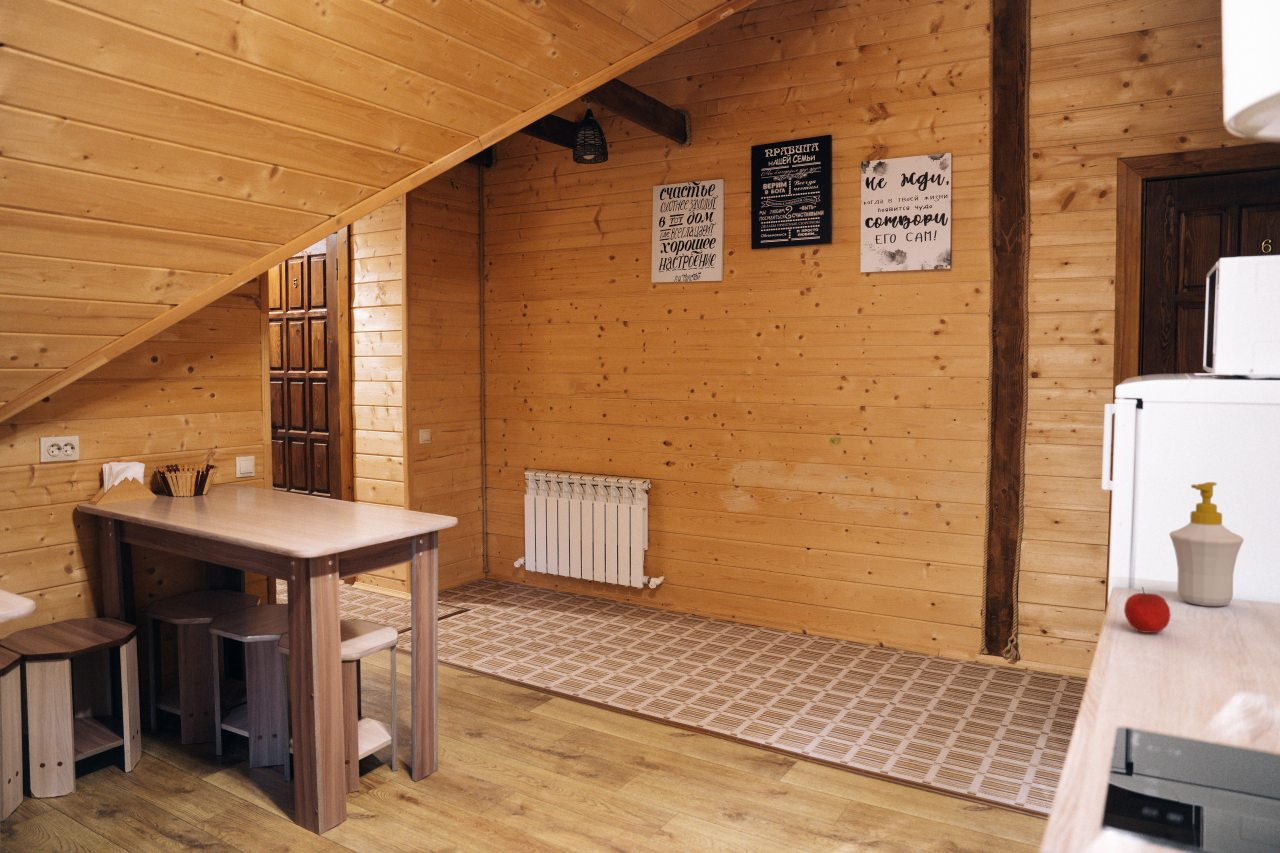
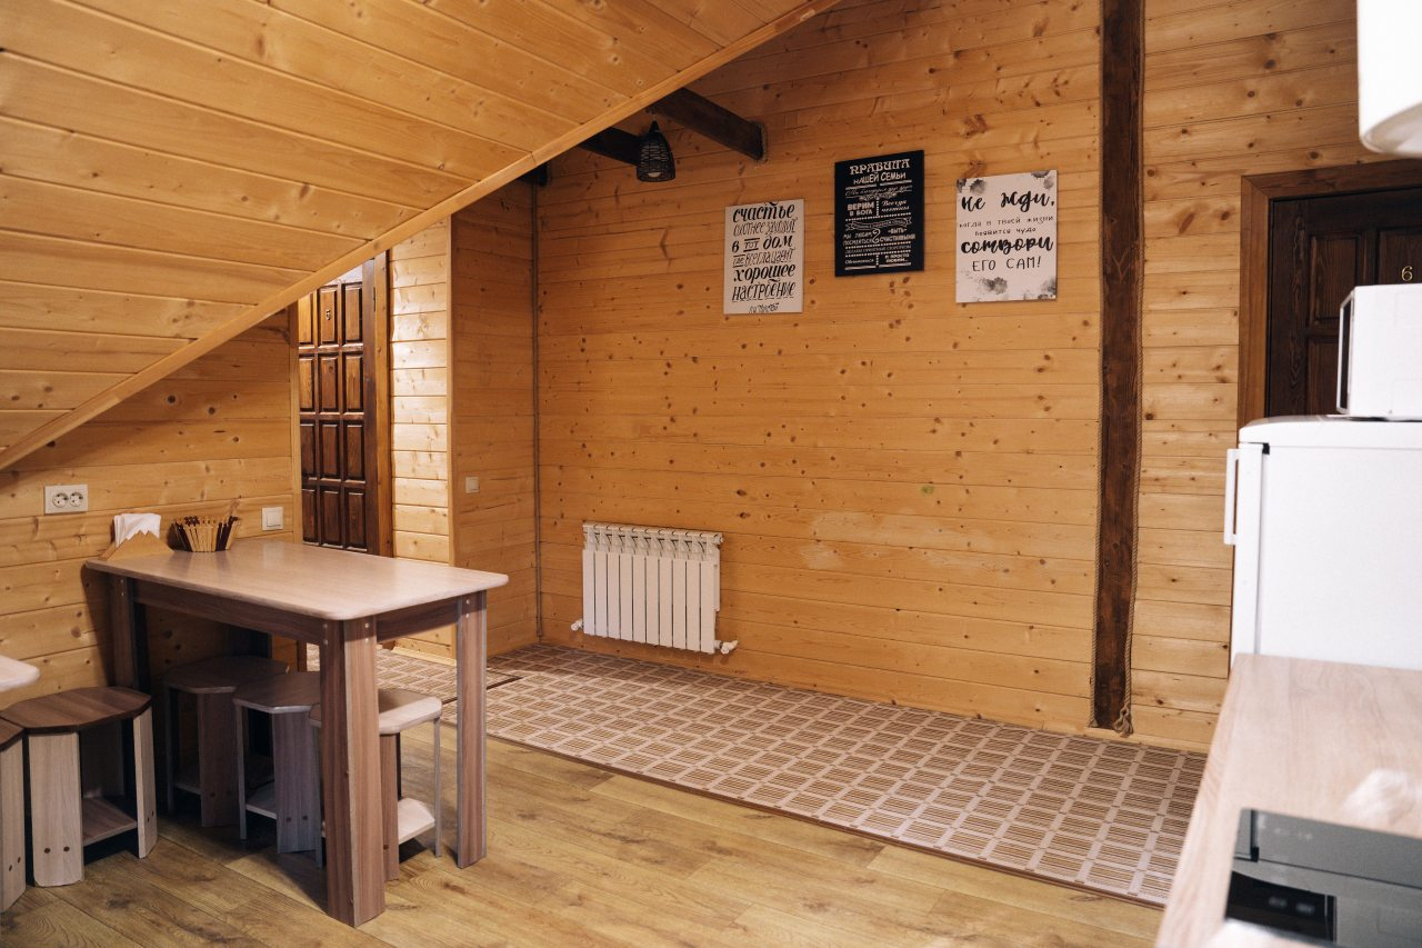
- soap bottle [1168,481,1245,607]
- apple [1123,586,1172,634]
